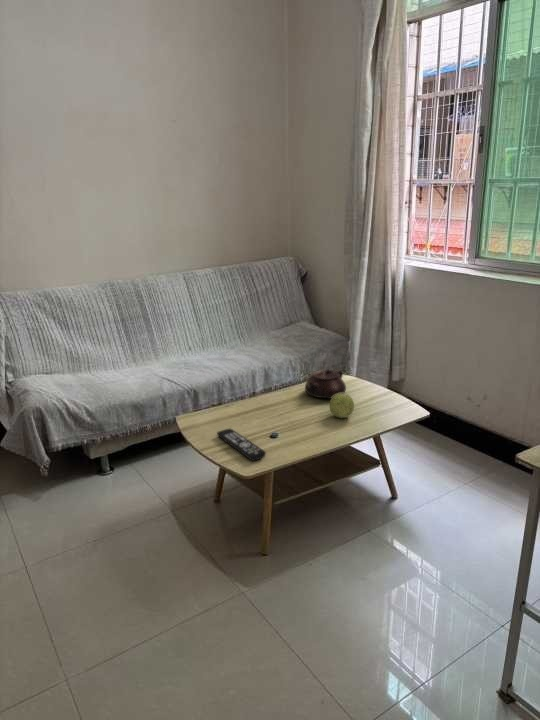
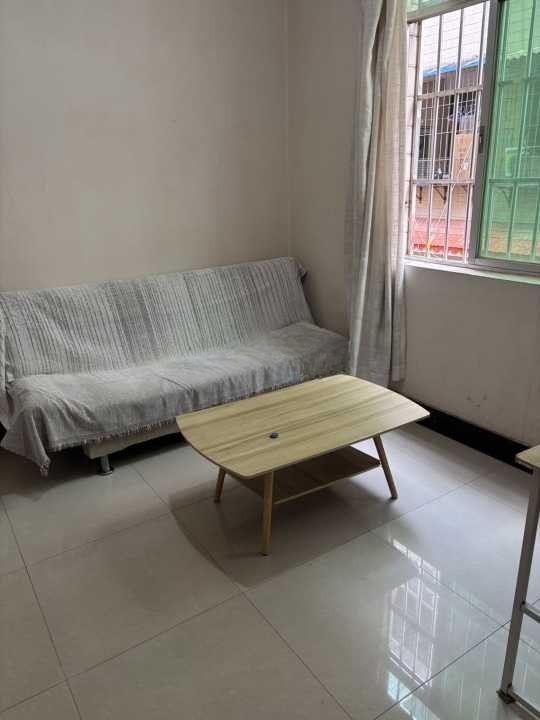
- decorative ball [328,393,355,419]
- teapot [304,368,347,400]
- remote control [216,428,267,462]
